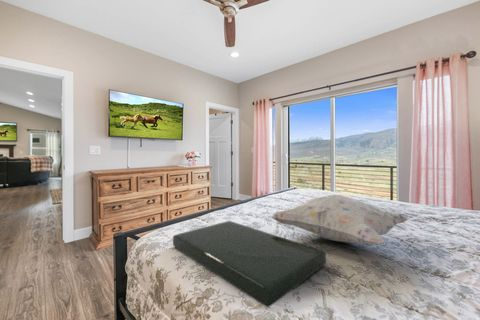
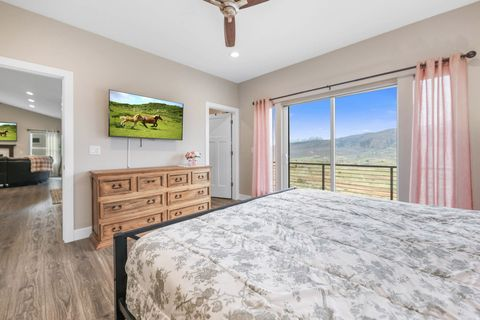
- cushion [172,220,327,308]
- decorative pillow [271,194,410,247]
